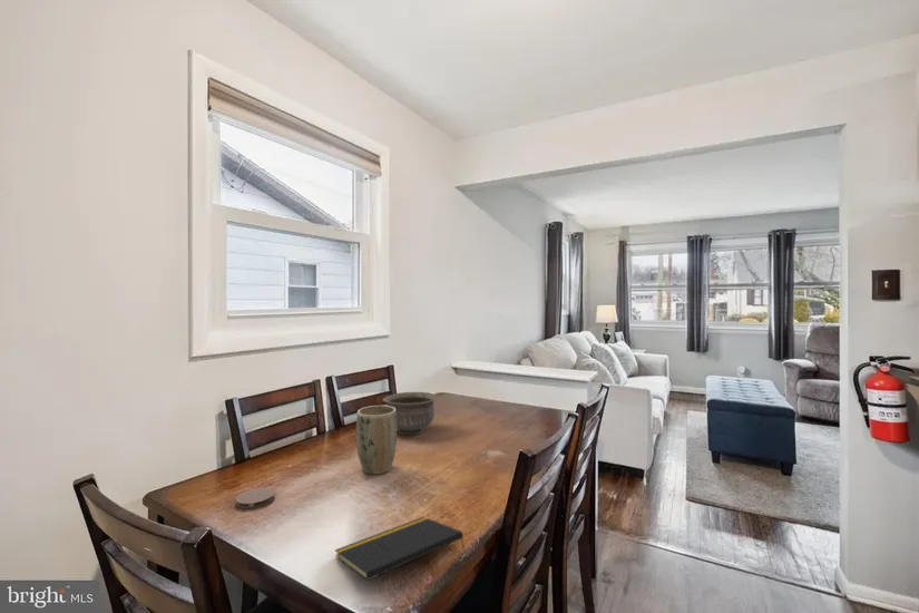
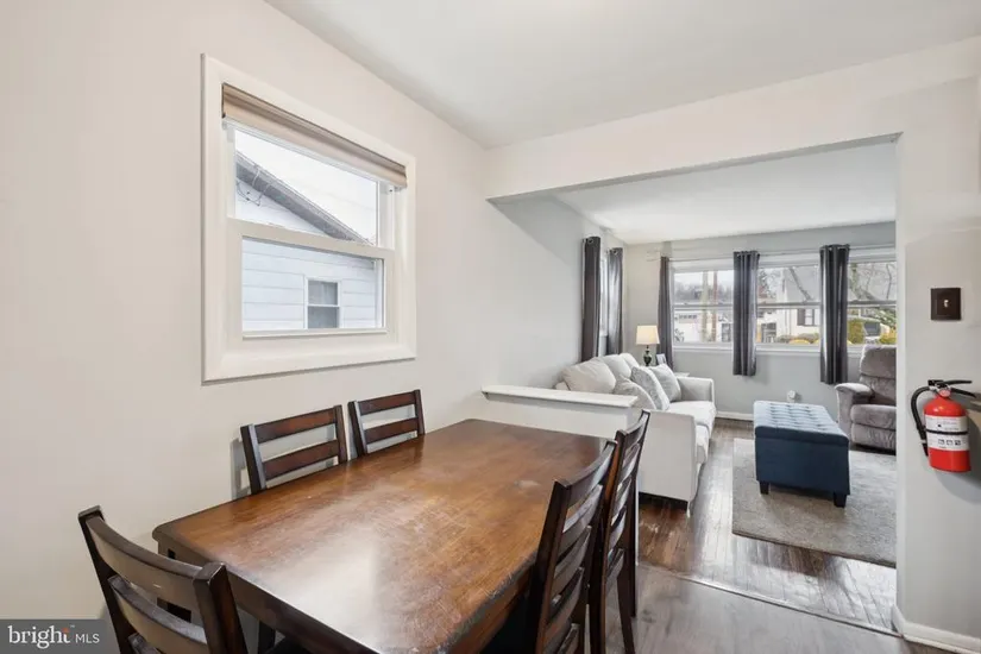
- plant pot [355,405,398,476]
- coaster [235,486,276,509]
- notepad [334,516,466,582]
- bowl [382,391,439,436]
